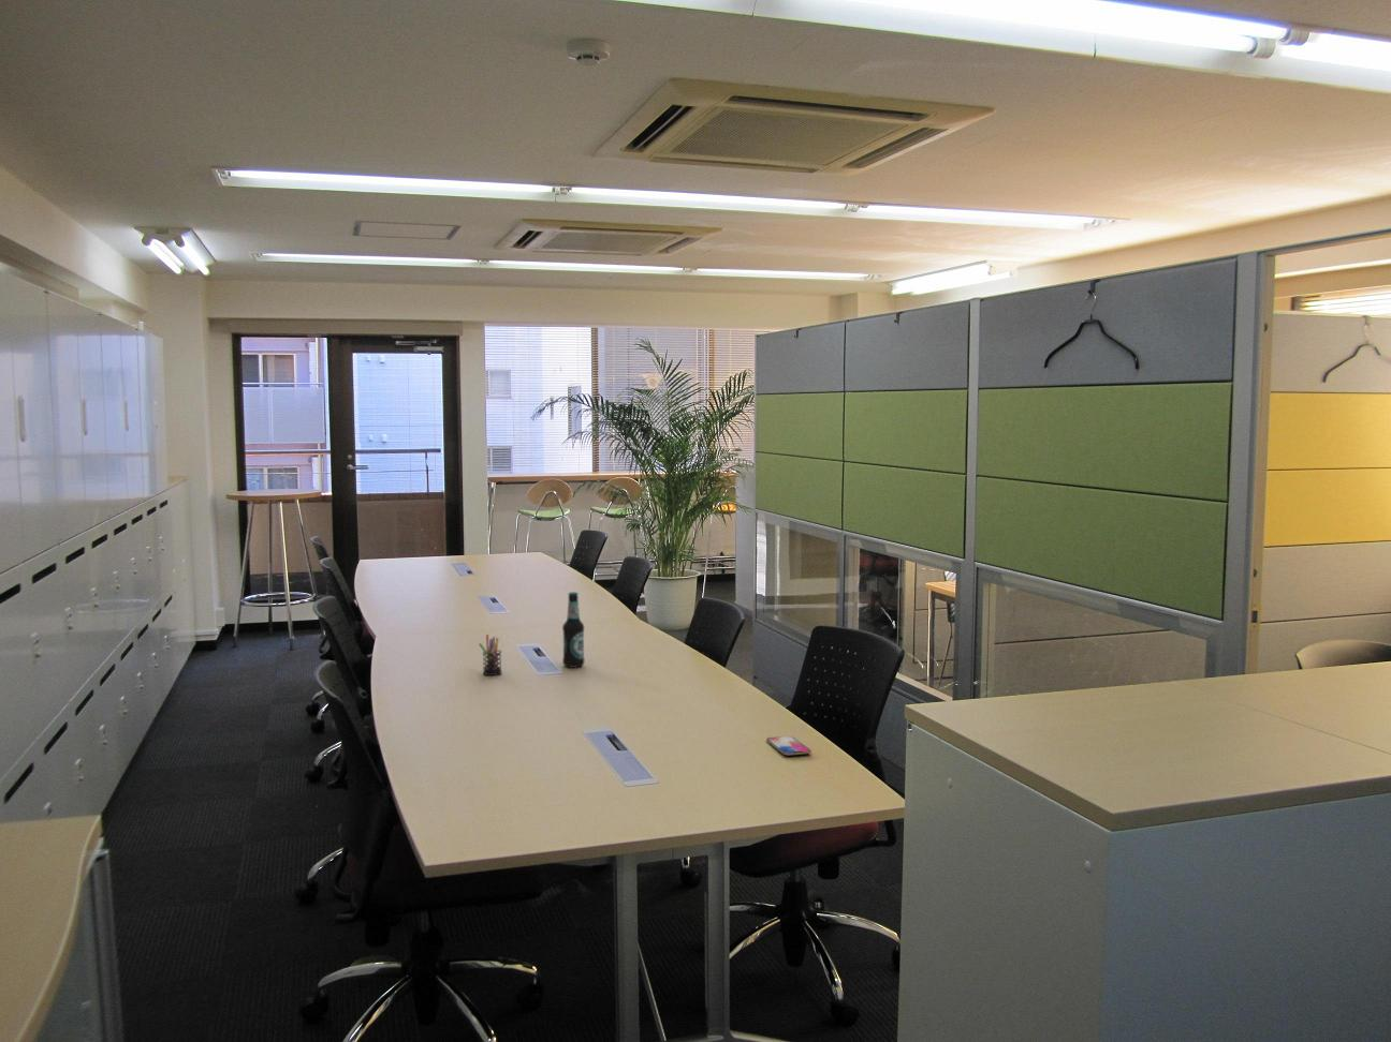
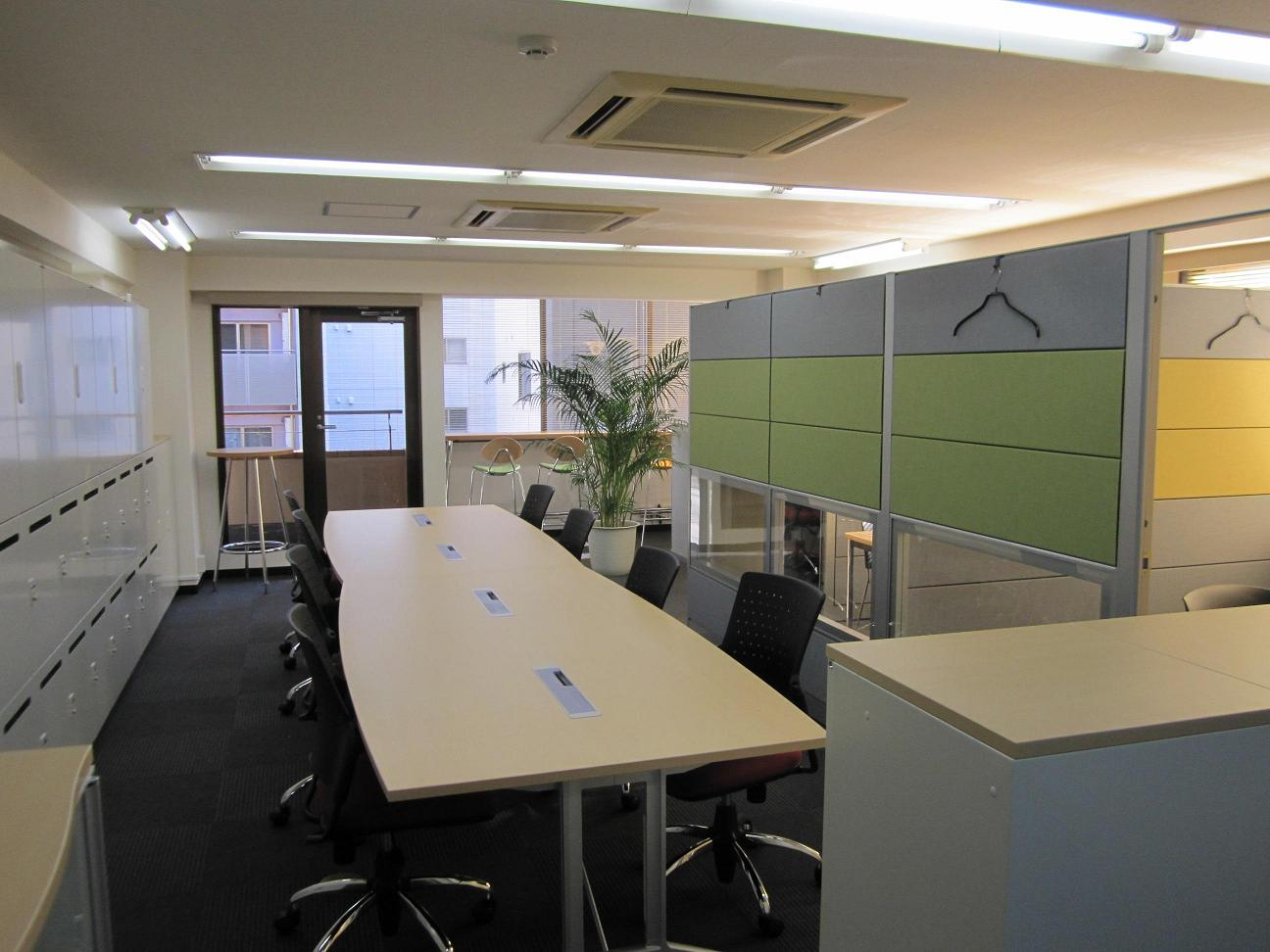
- smartphone [766,736,813,756]
- pen holder [478,634,503,676]
- bottle [562,591,585,668]
